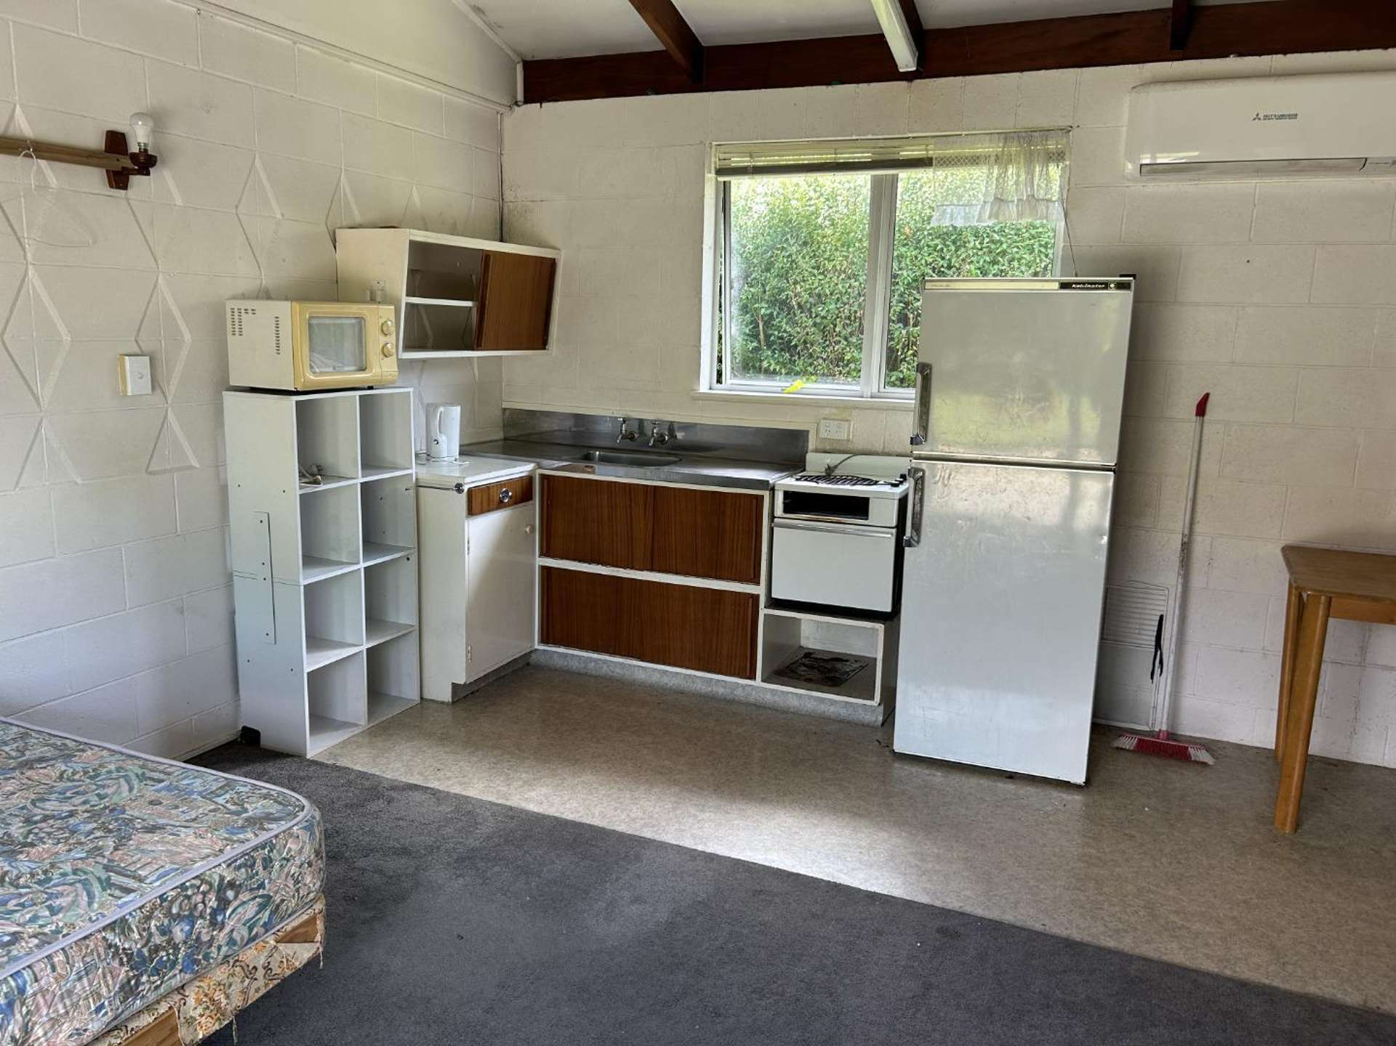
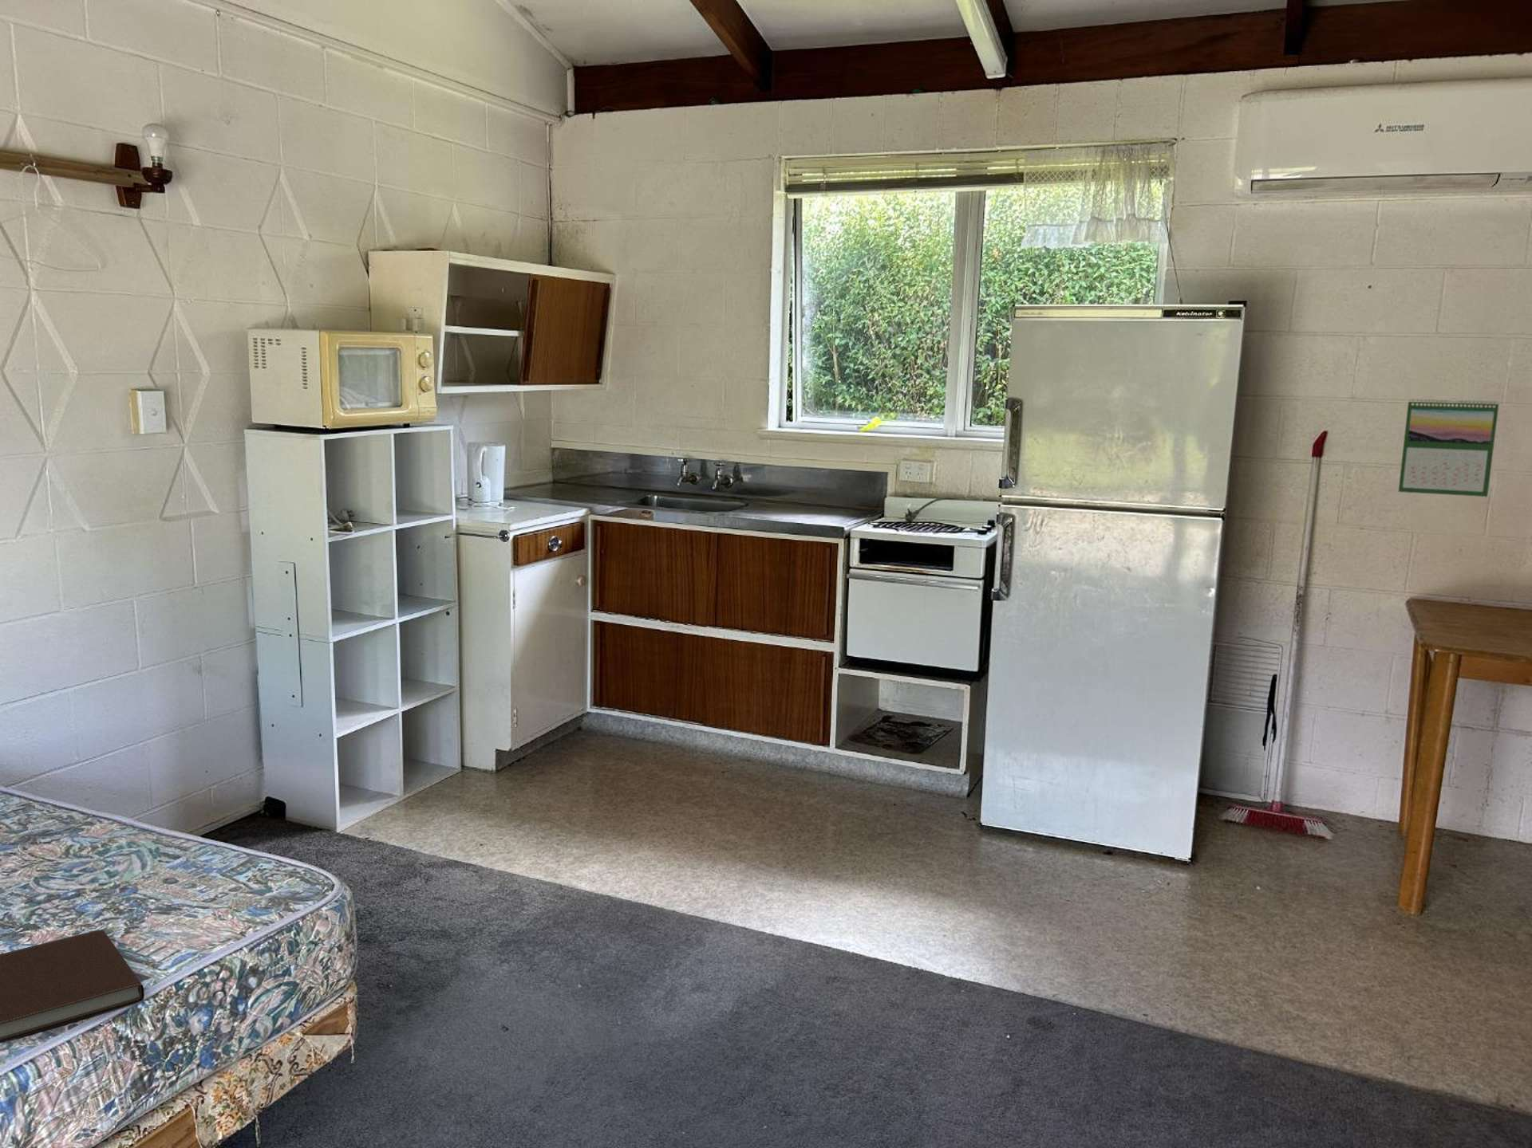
+ notebook [0,929,145,1043]
+ calendar [1397,397,1501,498]
